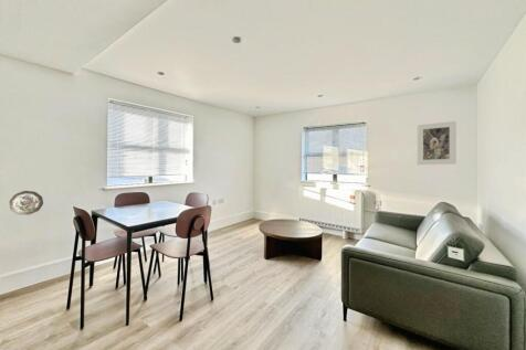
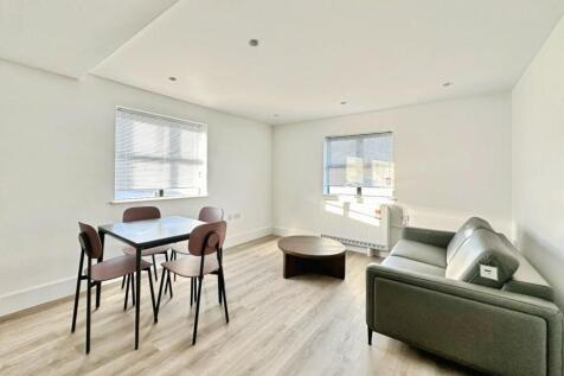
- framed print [417,120,457,166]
- decorative plate [8,190,44,216]
